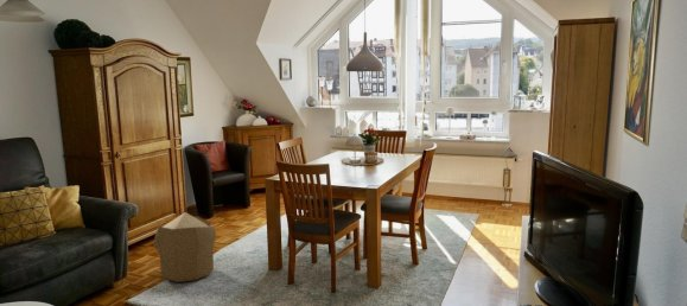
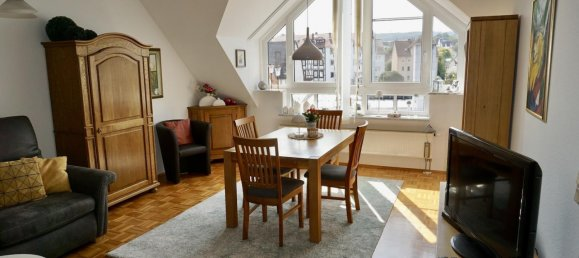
- pouf [152,211,217,283]
